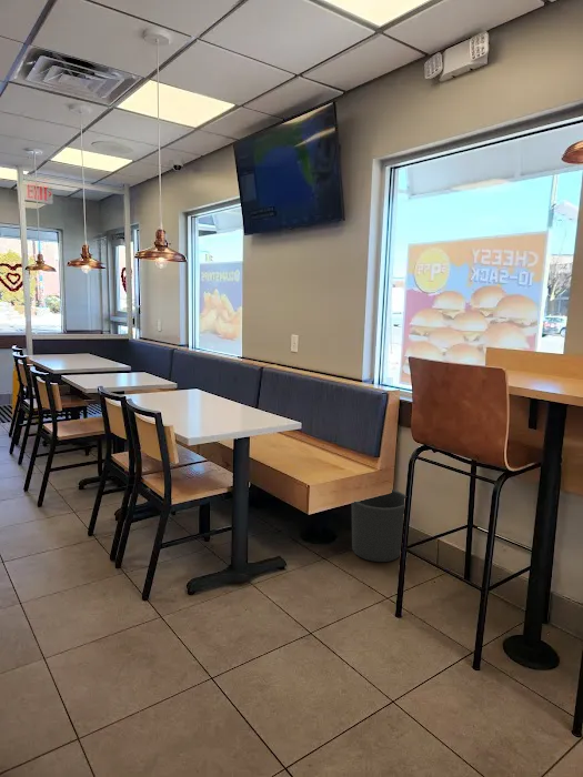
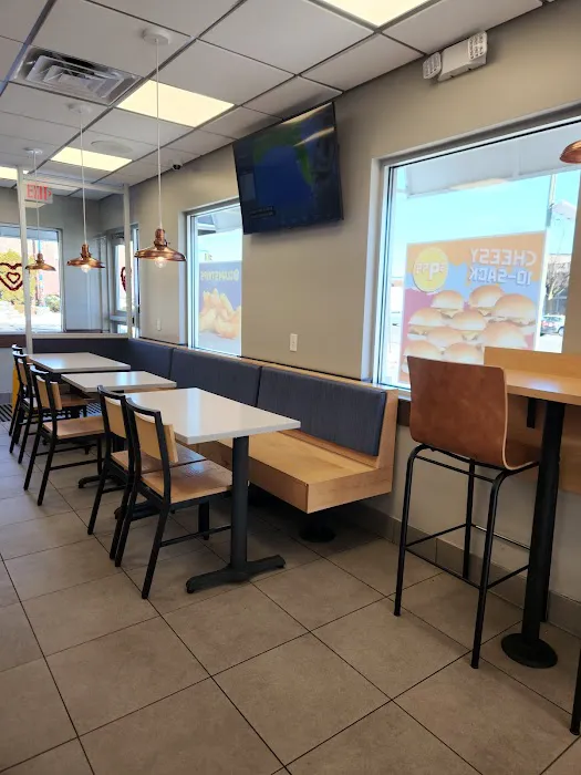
- waste bin [350,488,406,563]
